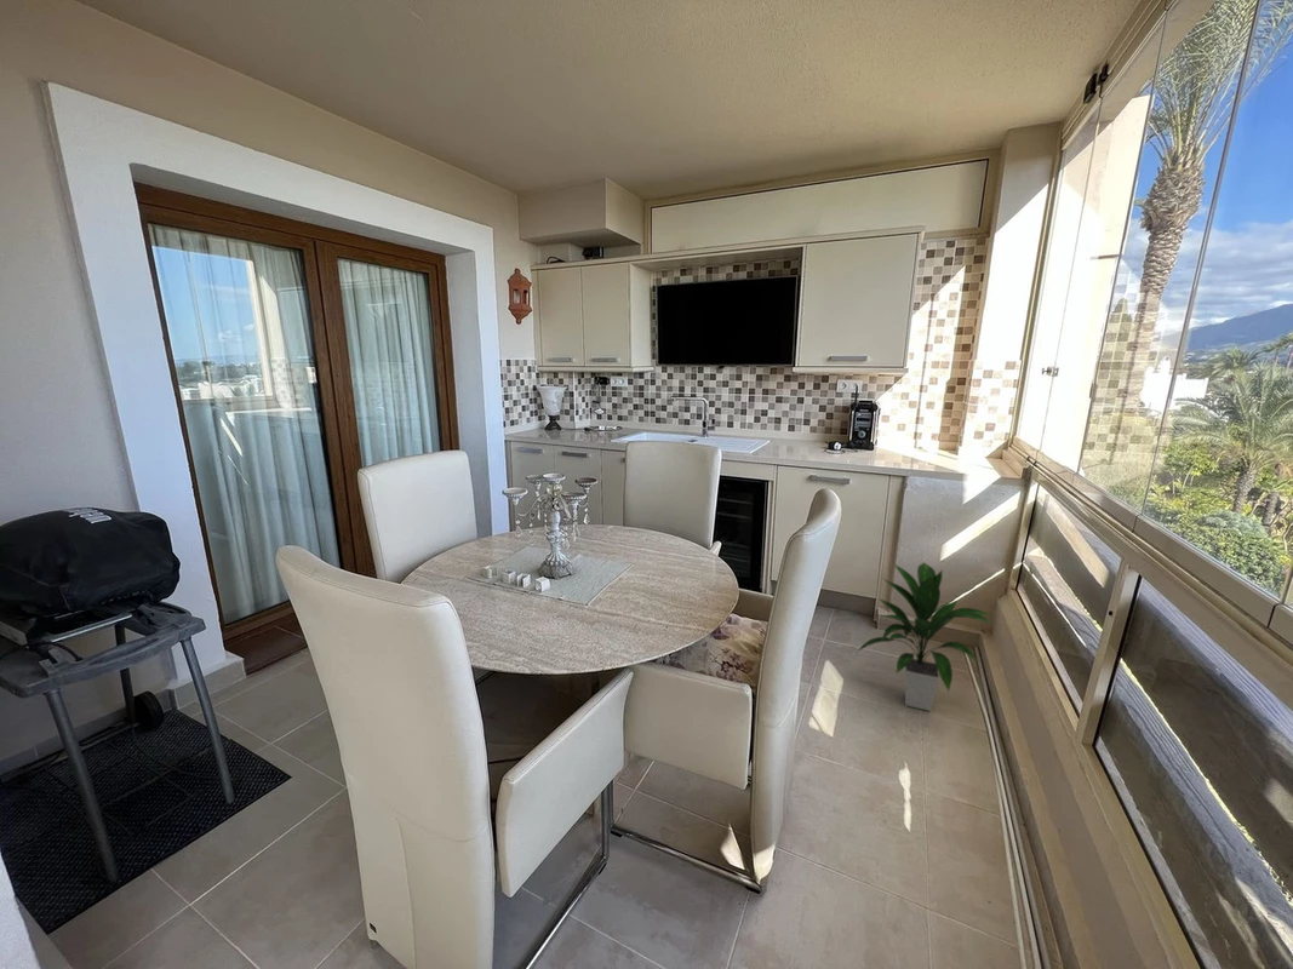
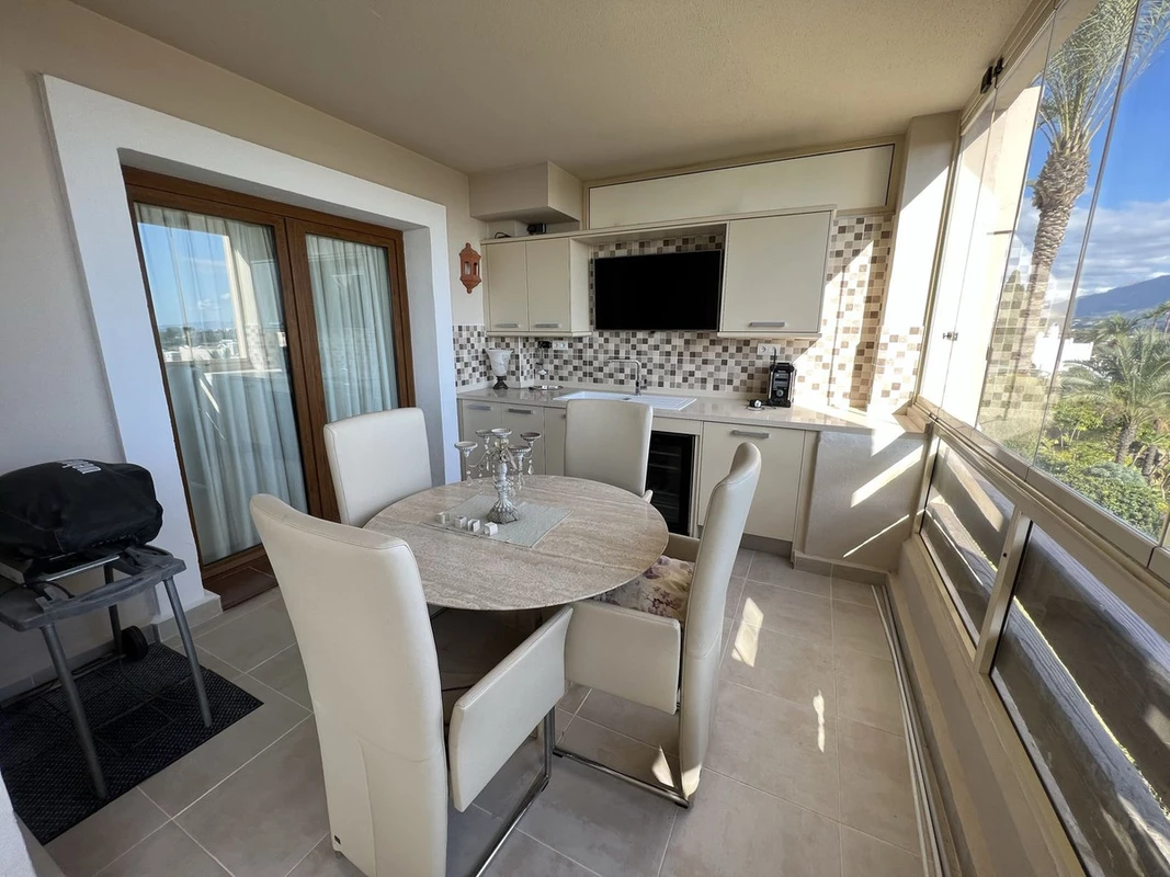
- indoor plant [857,561,995,712]
